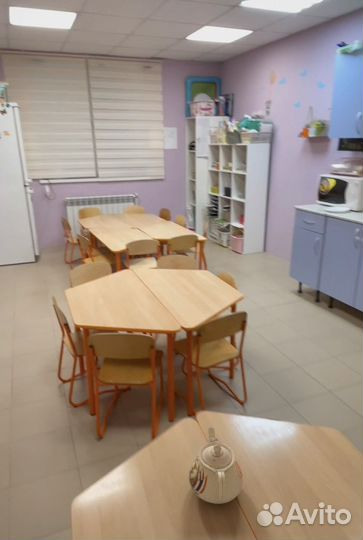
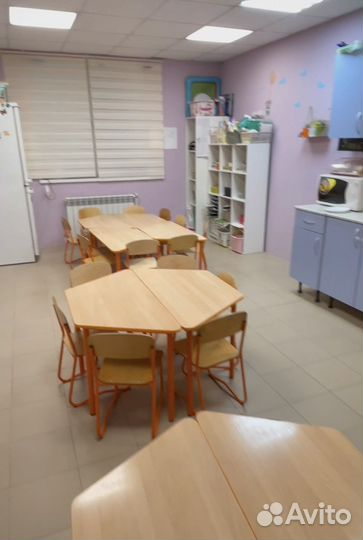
- teapot [188,426,244,505]
